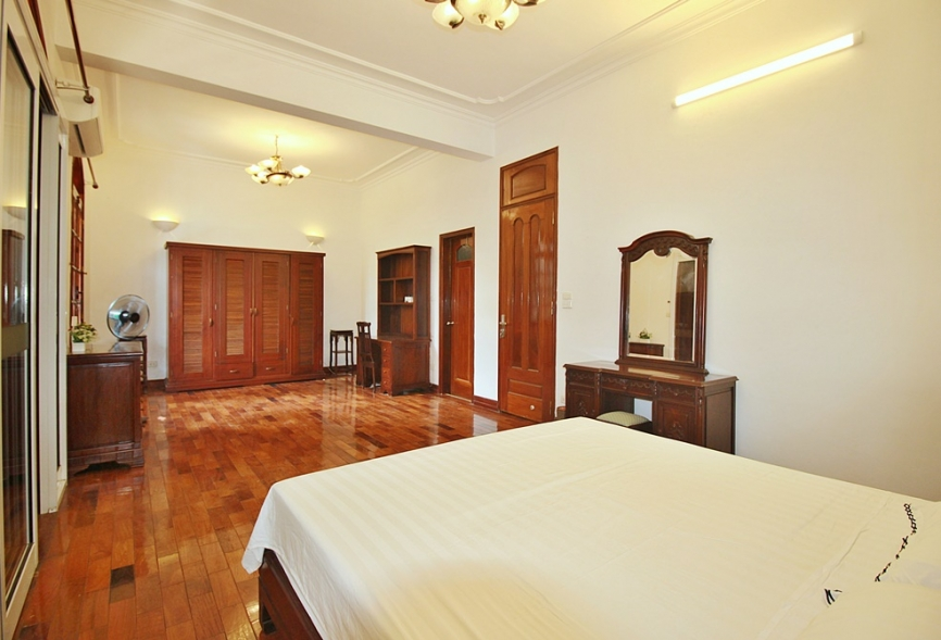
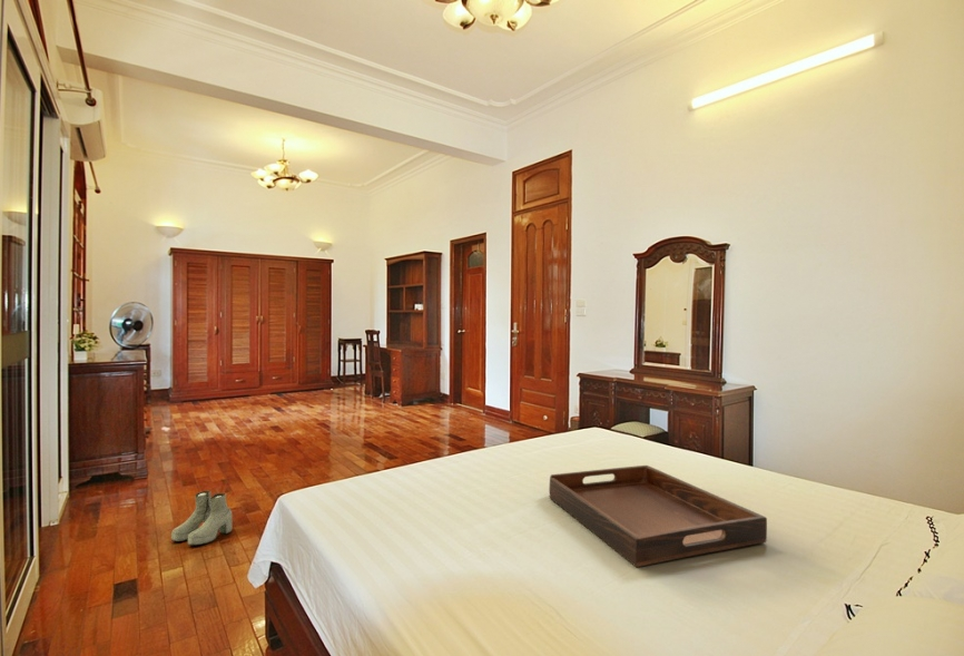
+ serving tray [548,464,768,568]
+ boots [170,490,234,547]
